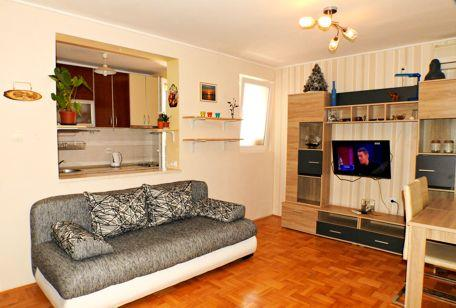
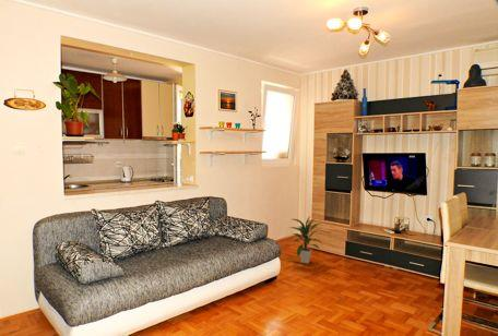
+ indoor plant [287,215,323,264]
